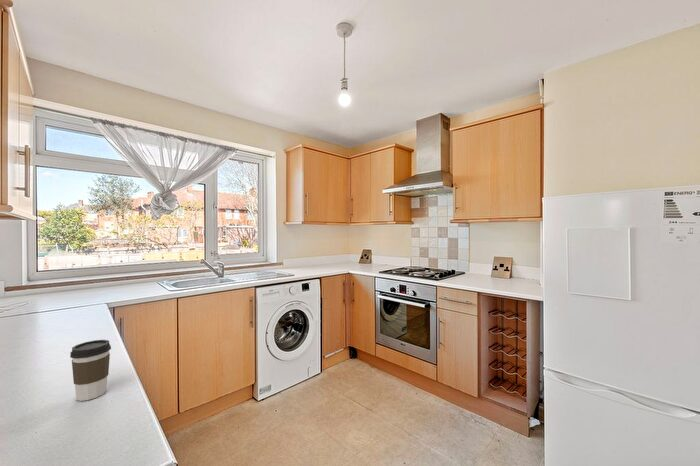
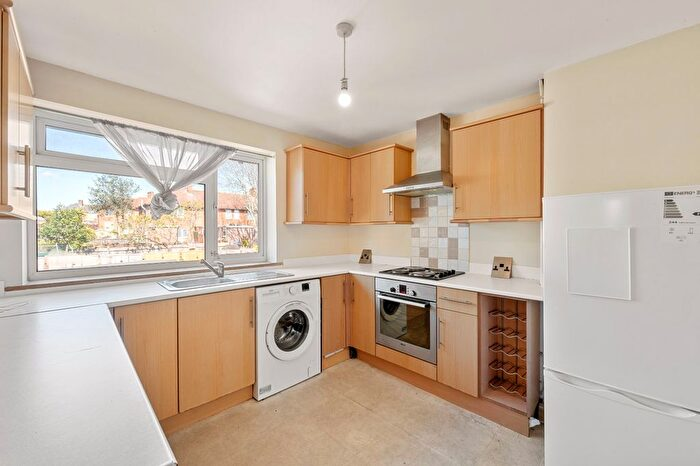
- coffee cup [69,339,112,402]
